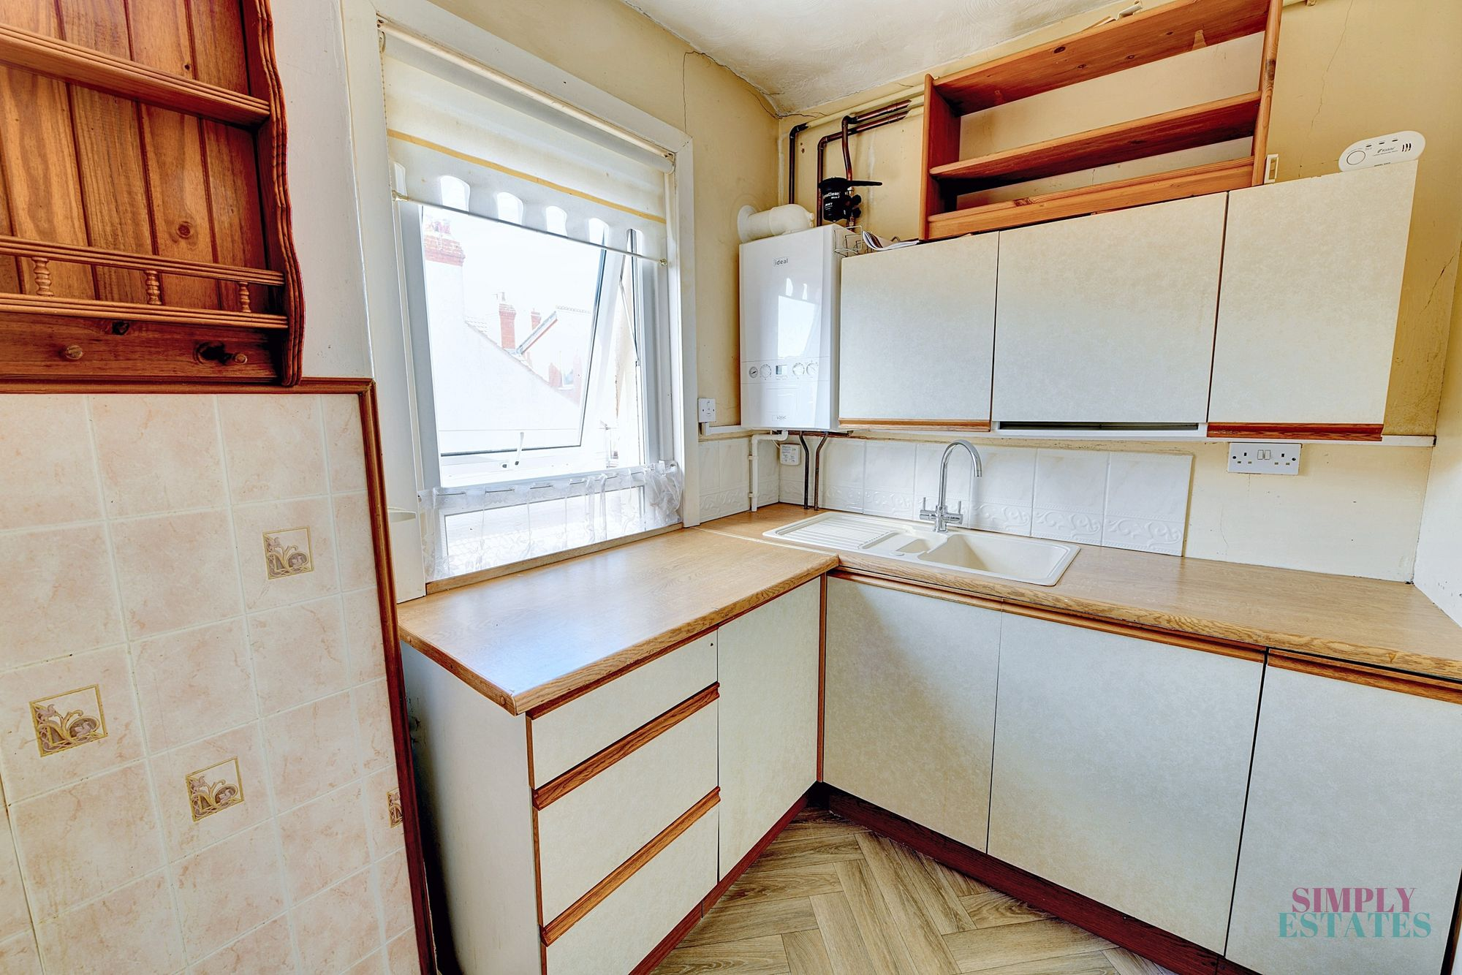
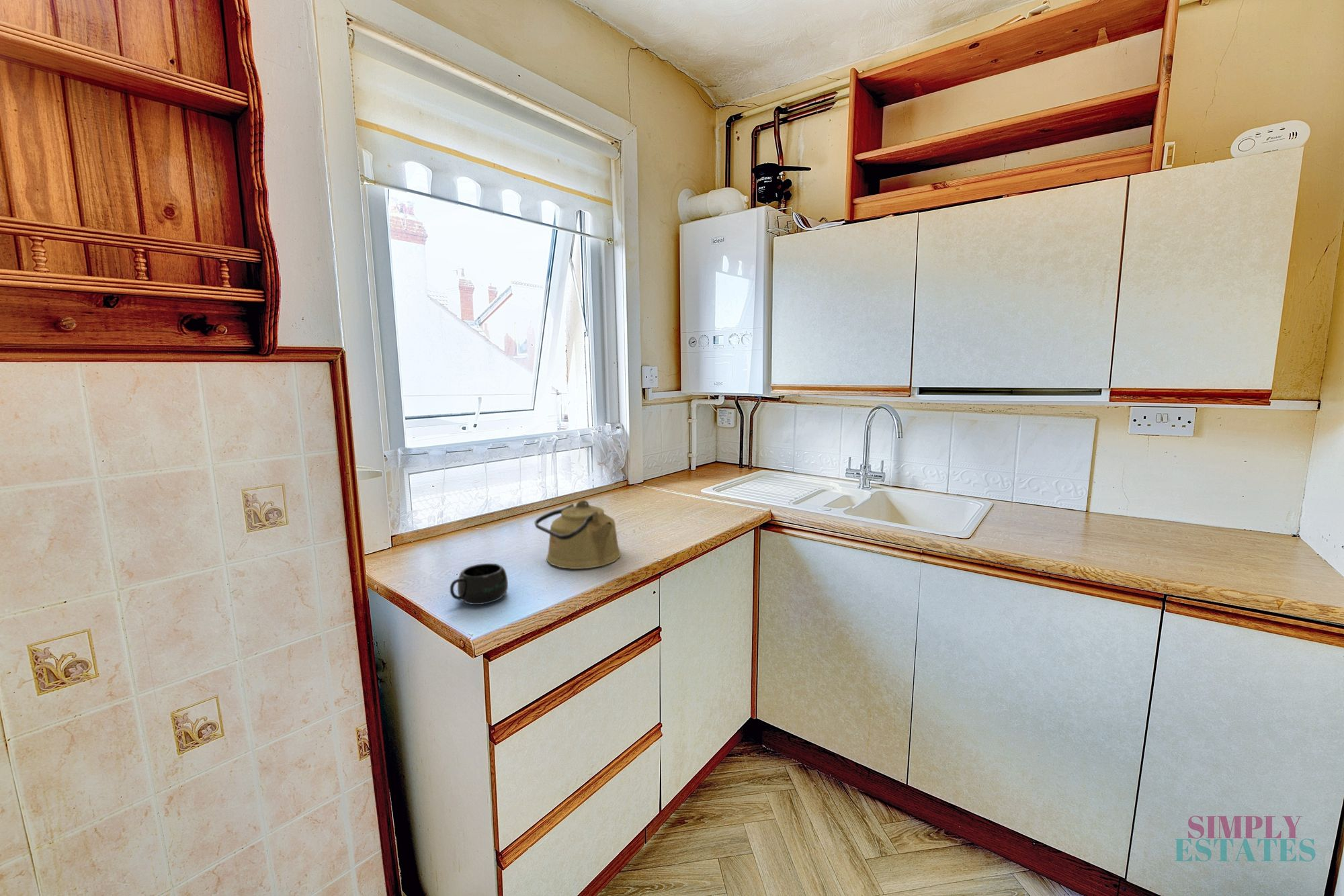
+ kettle [534,499,621,570]
+ mug [449,563,509,605]
